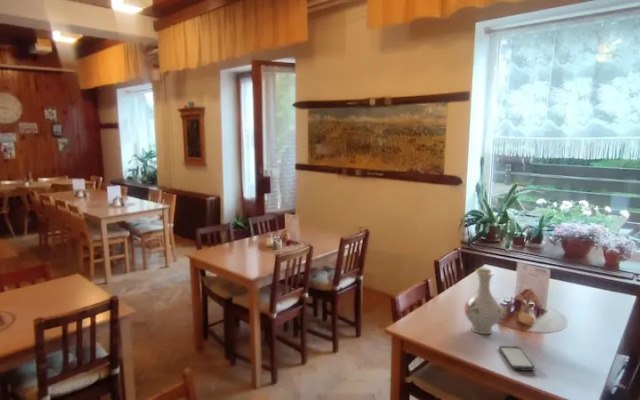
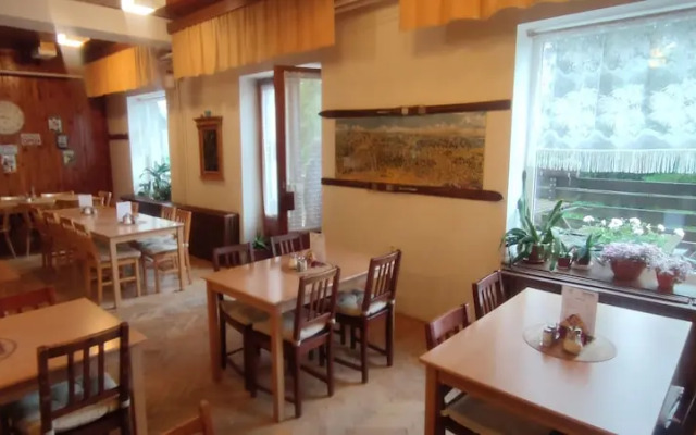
- vase [463,267,503,335]
- smartphone [498,345,537,372]
